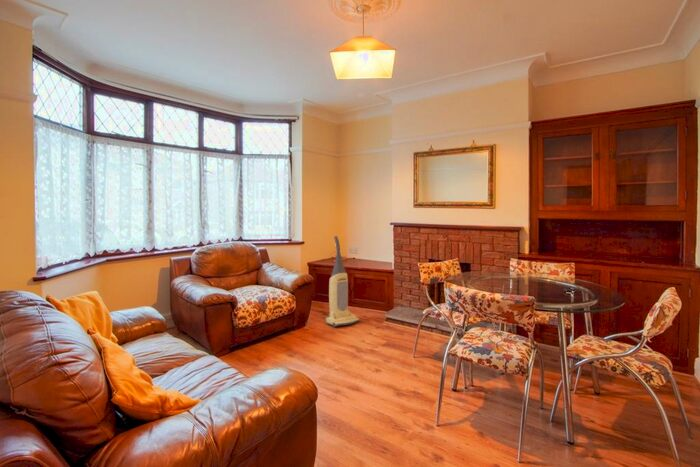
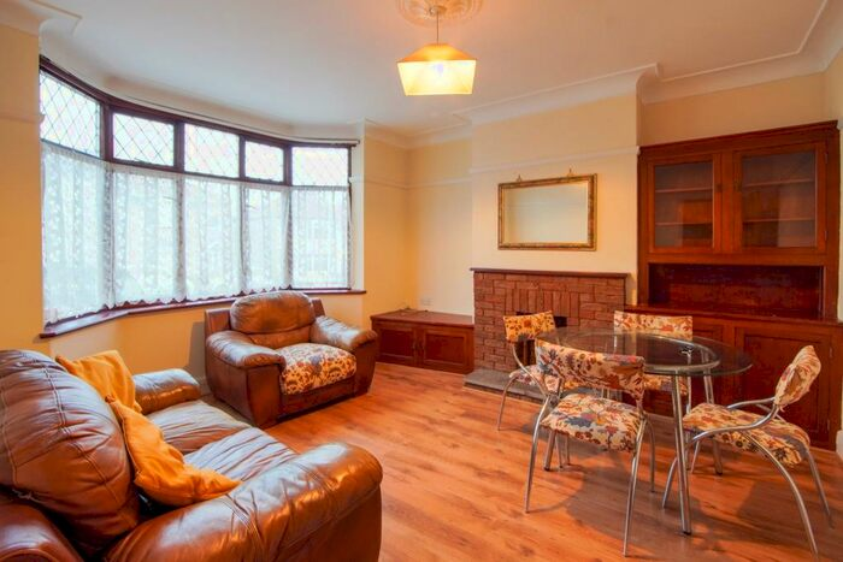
- vacuum cleaner [324,235,361,328]
